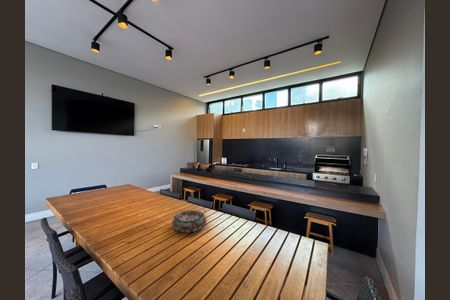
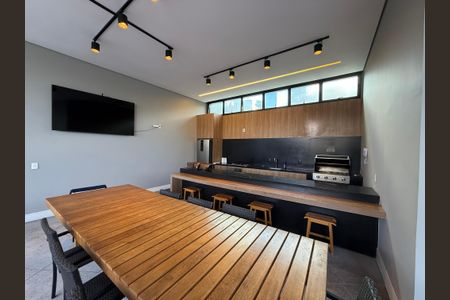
- decorative bowl [171,209,207,233]
